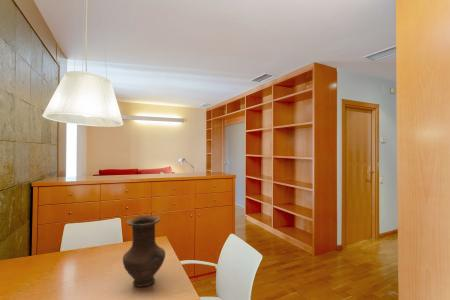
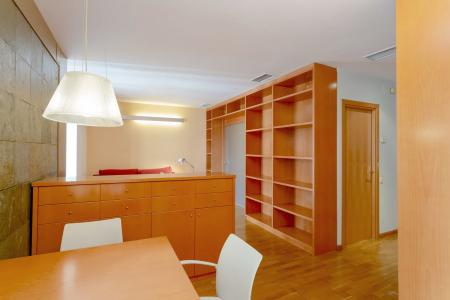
- vase [122,215,166,288]
